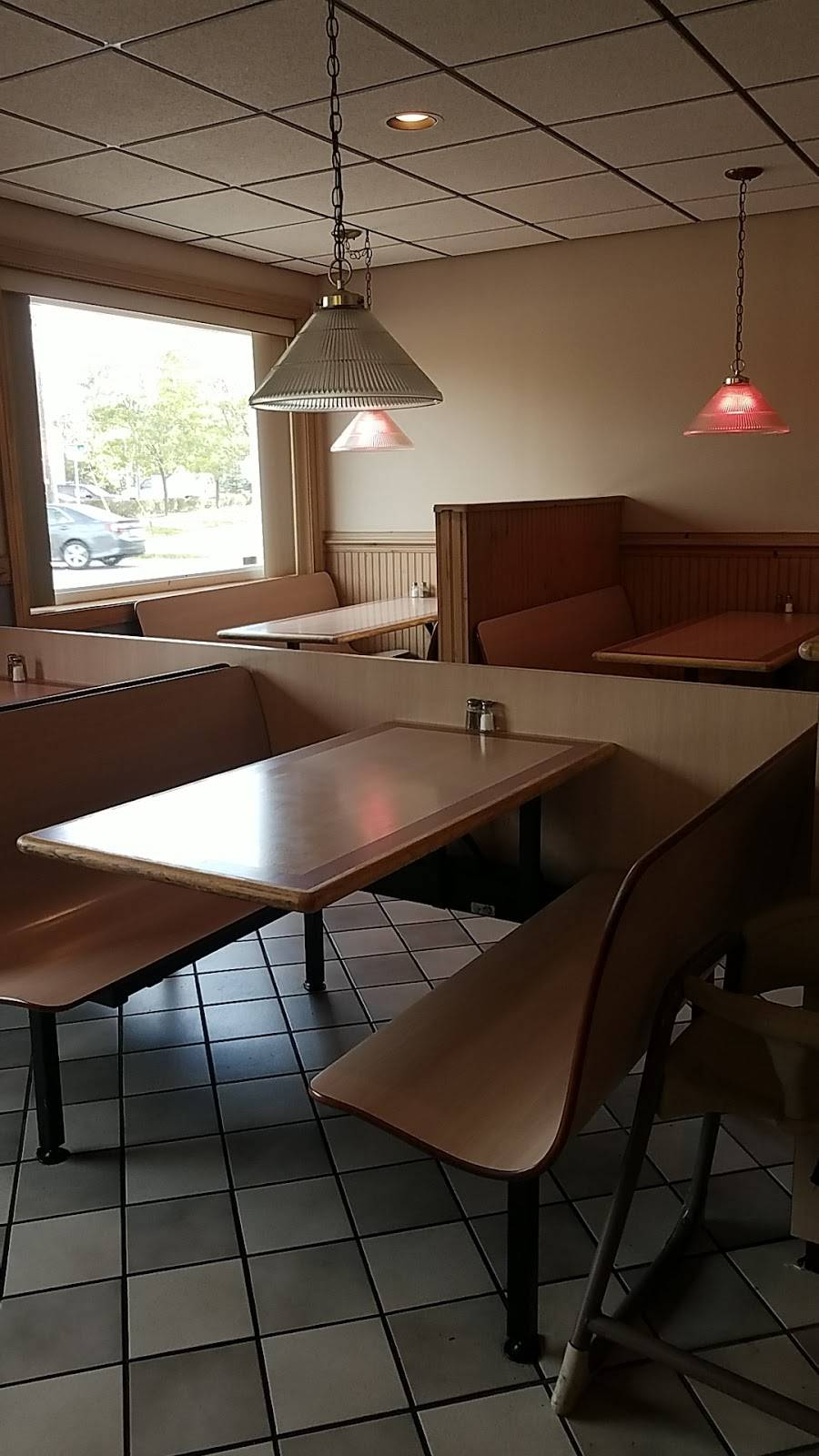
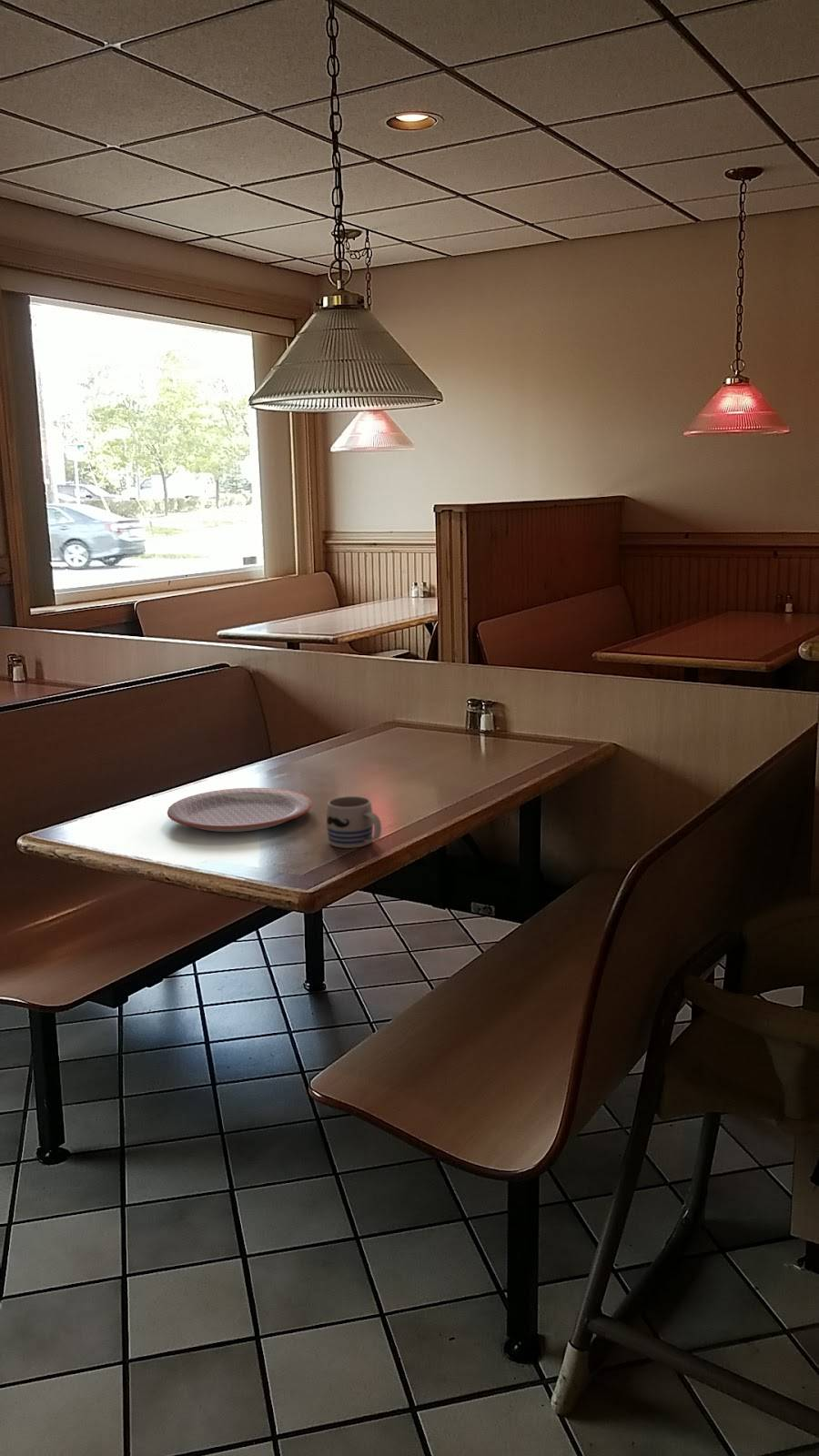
+ plate [167,787,312,833]
+ mug [326,795,382,849]
